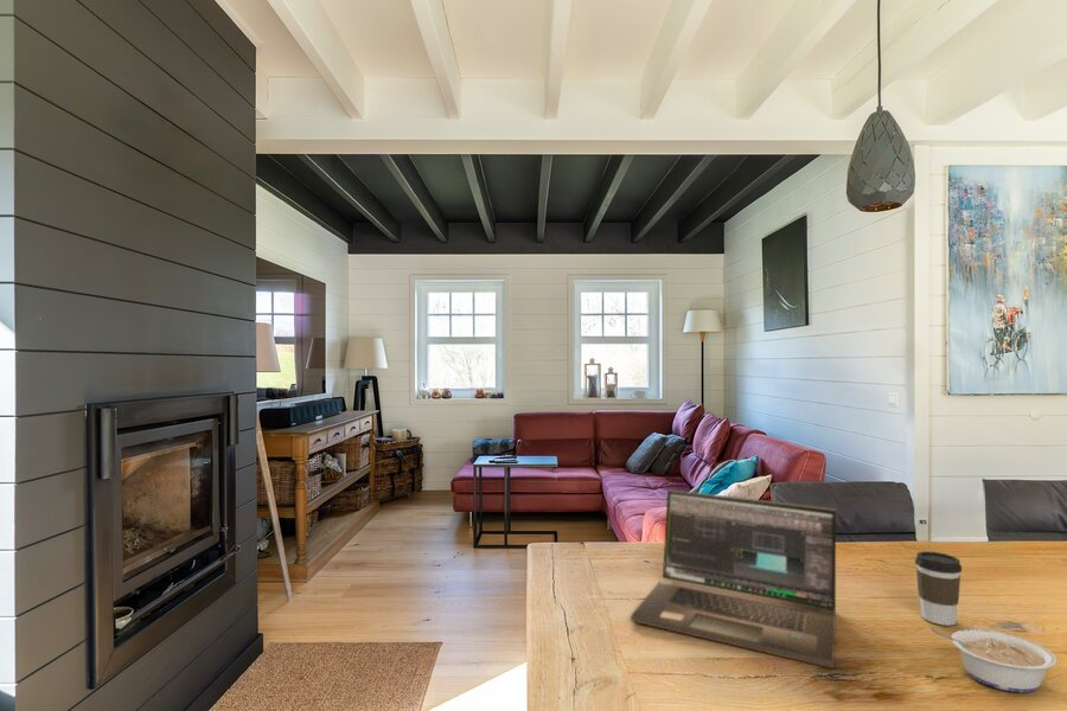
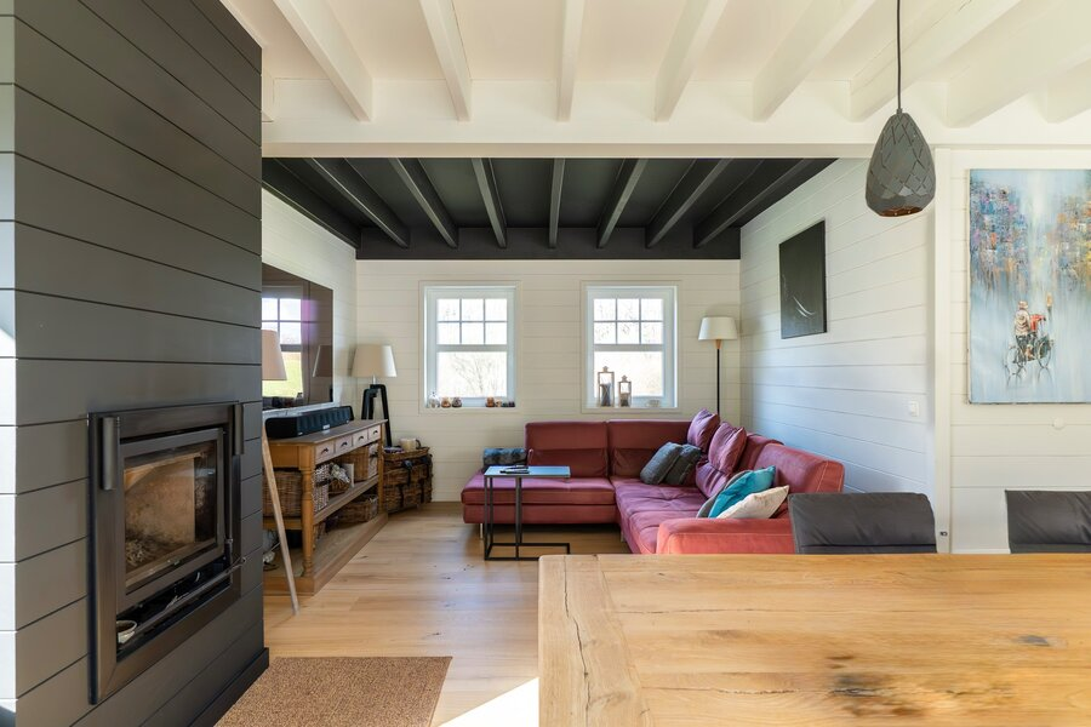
- laptop [630,488,837,670]
- legume [929,627,1058,693]
- coffee cup [914,550,963,627]
